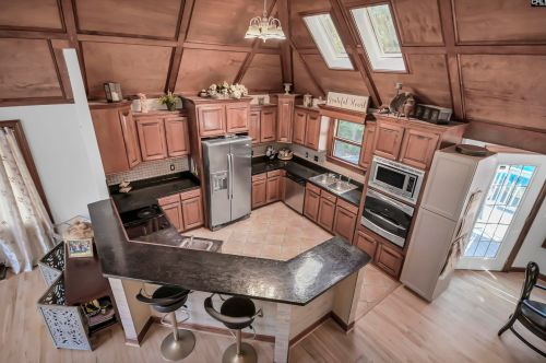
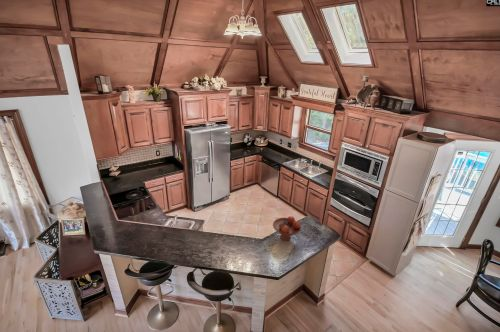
+ fruit bowl [272,215,302,241]
